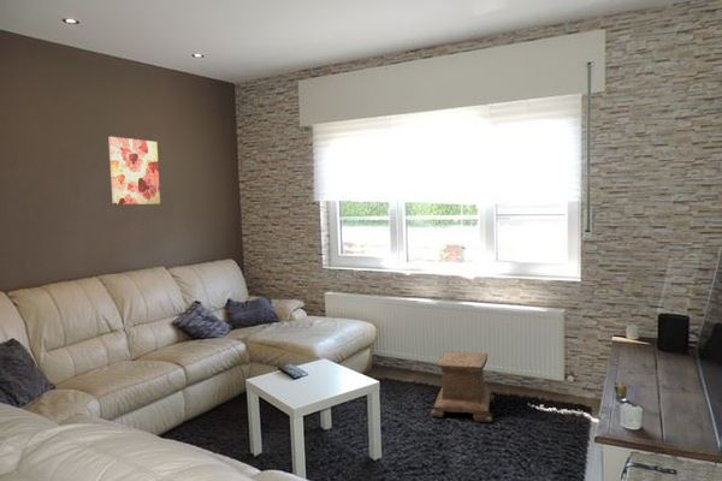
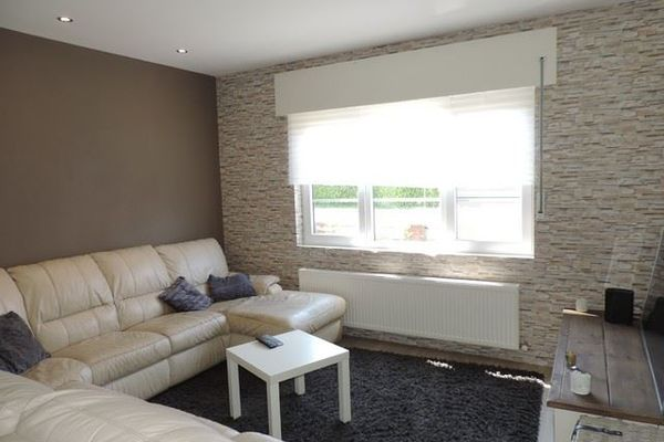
- wall art [107,136,161,206]
- stool [430,350,496,423]
